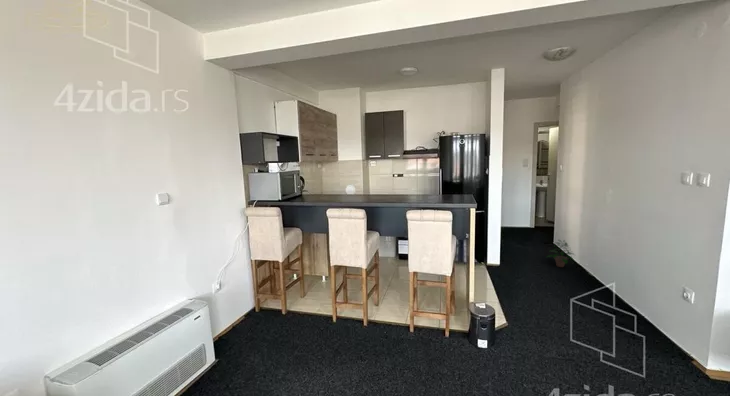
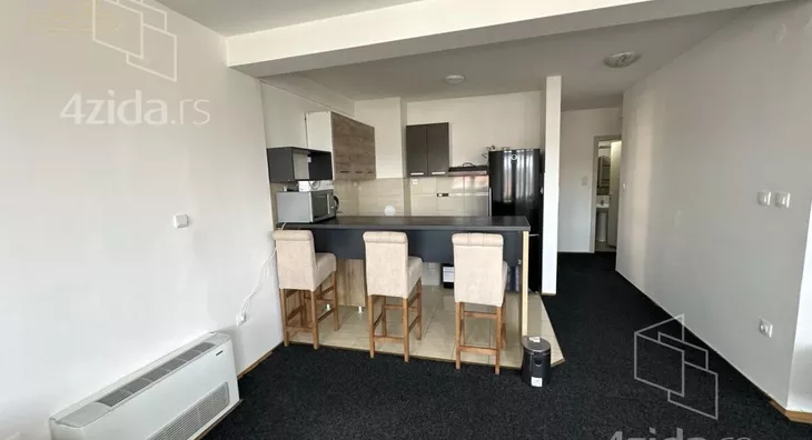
- potted plant [545,239,577,268]
